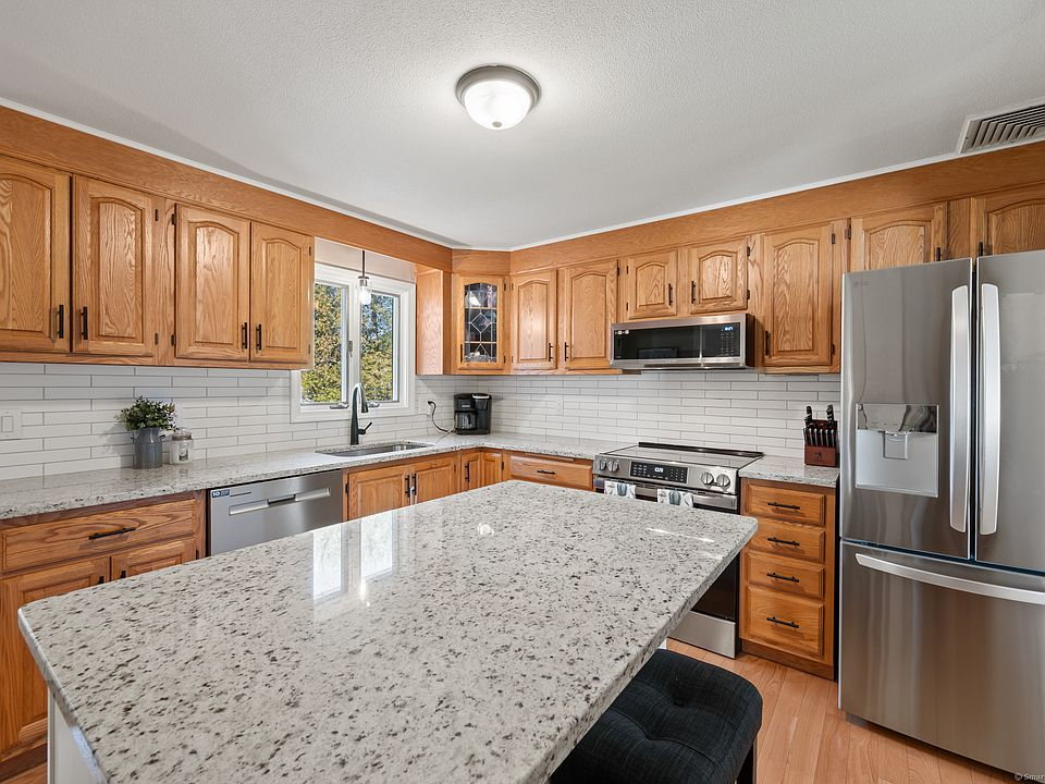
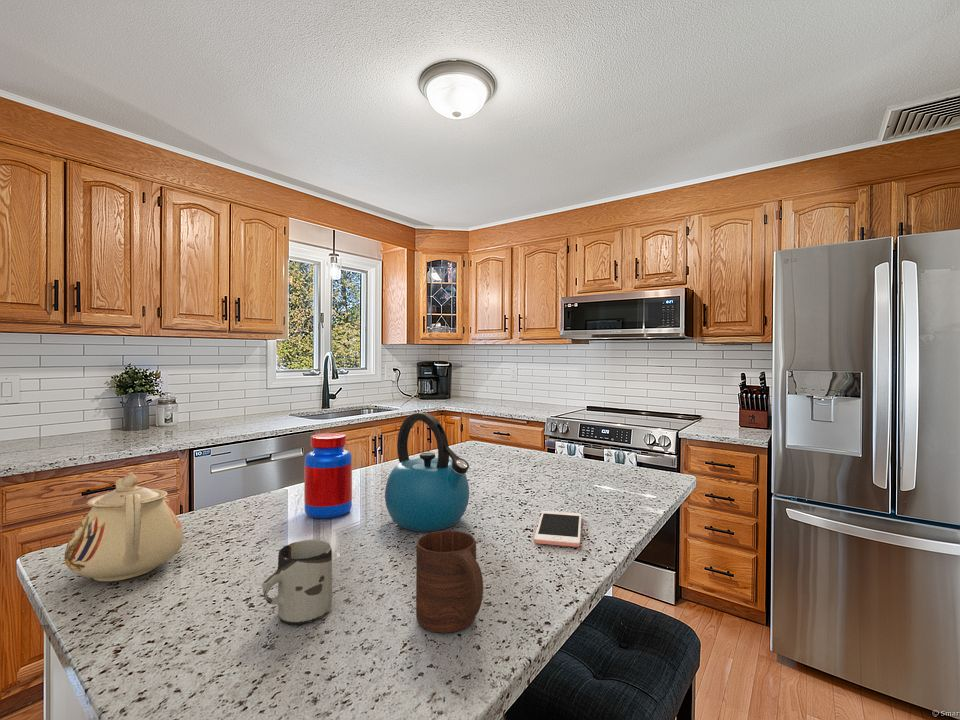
+ kettle [384,411,470,532]
+ cup [415,530,484,634]
+ jar [303,432,353,519]
+ cup [261,539,333,626]
+ cell phone [533,510,583,548]
+ teapot [64,471,184,582]
